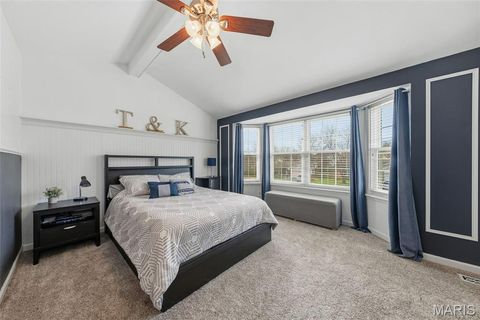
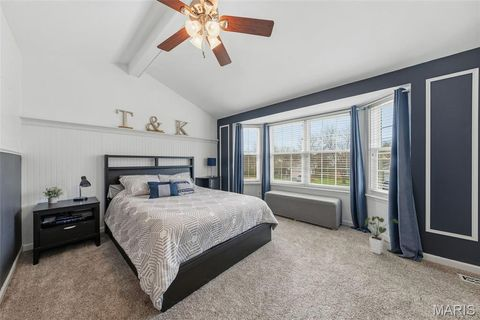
+ house plant [364,215,399,255]
